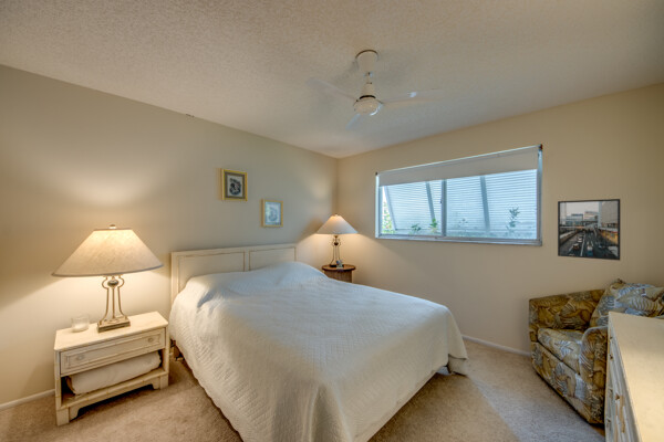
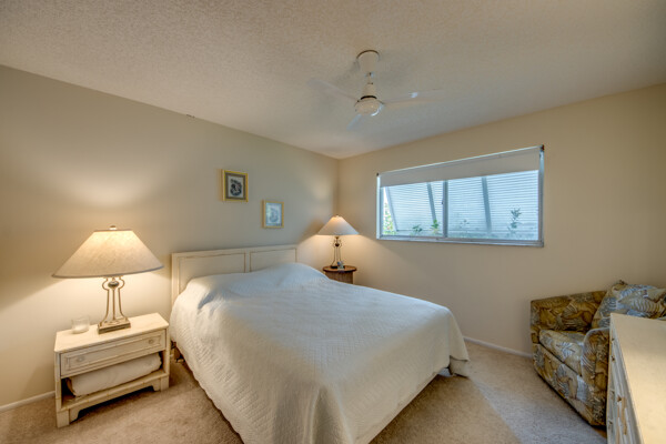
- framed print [557,198,622,262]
